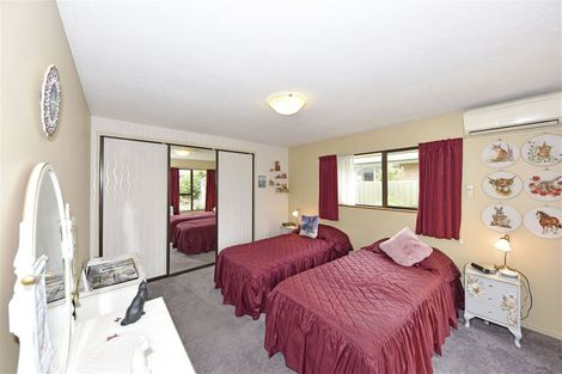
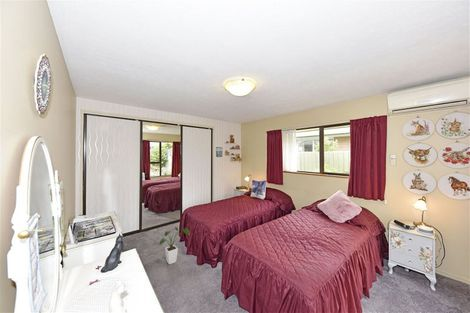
+ house plant [153,226,191,265]
